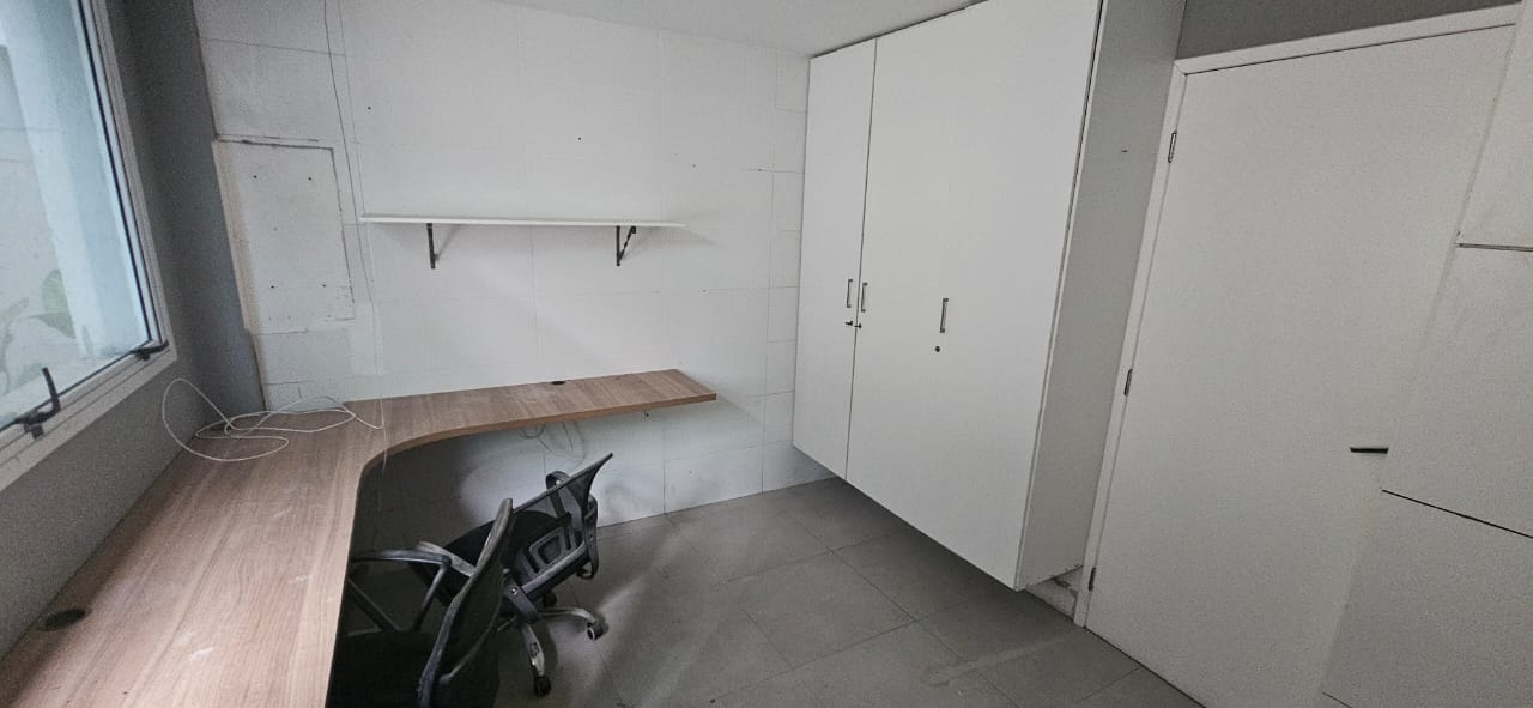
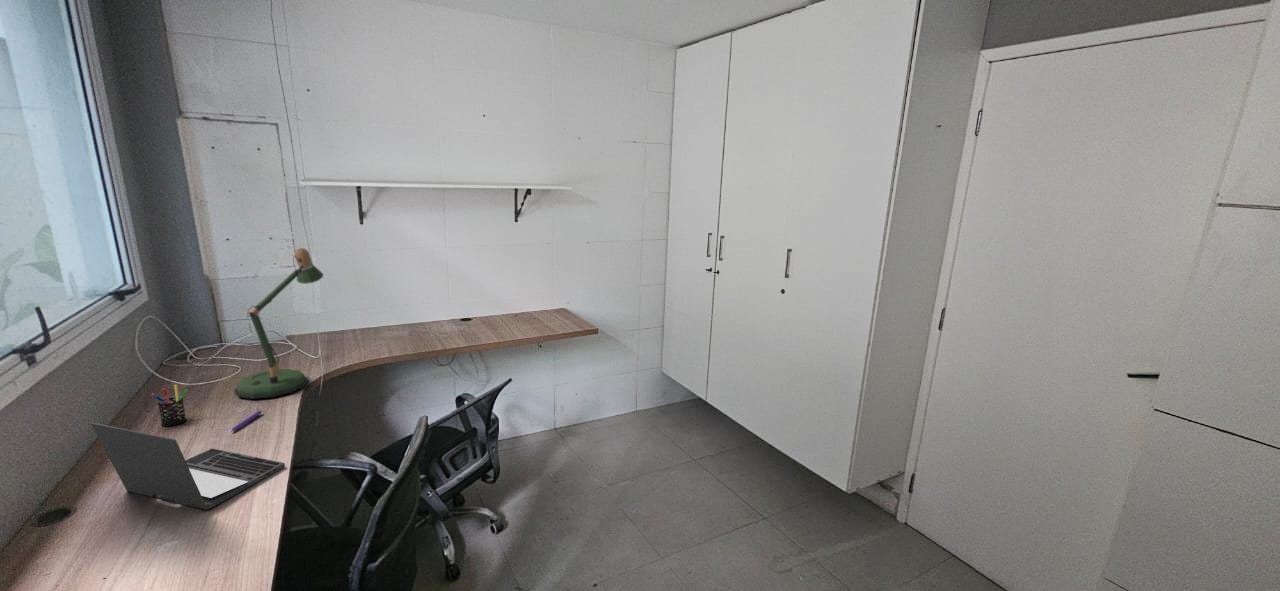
+ laptop [90,422,286,511]
+ desk lamp [233,247,324,400]
+ pen holder [150,384,189,427]
+ pen [229,410,263,433]
